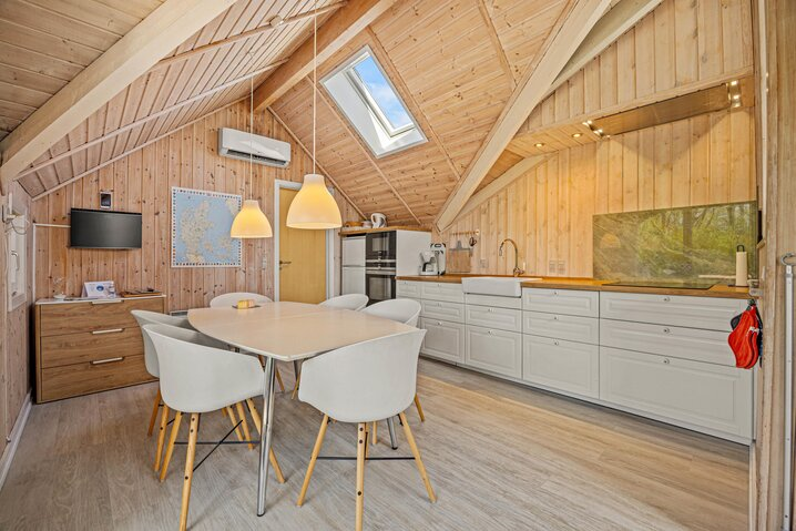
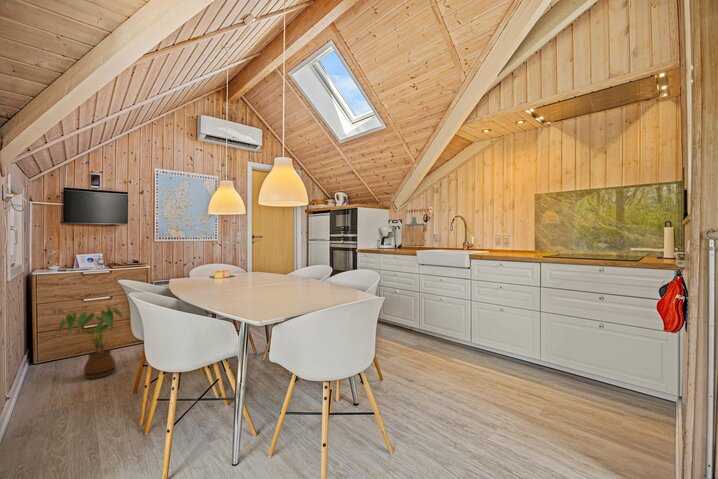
+ house plant [57,305,124,380]
